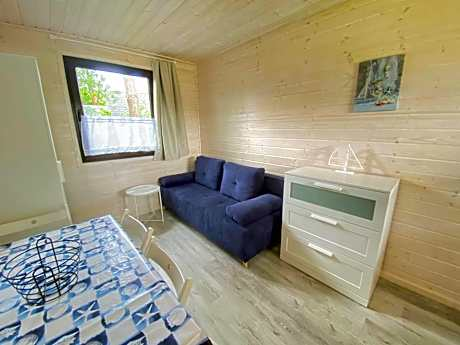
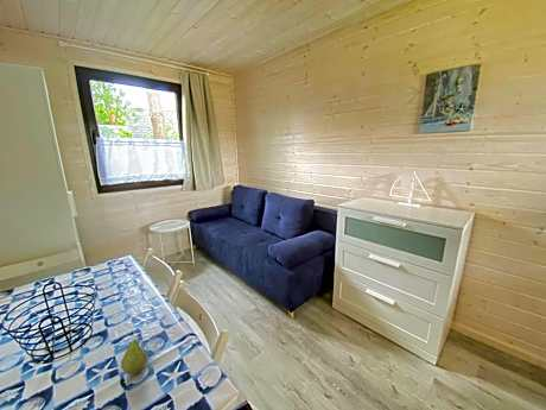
+ fruit [120,333,147,376]
